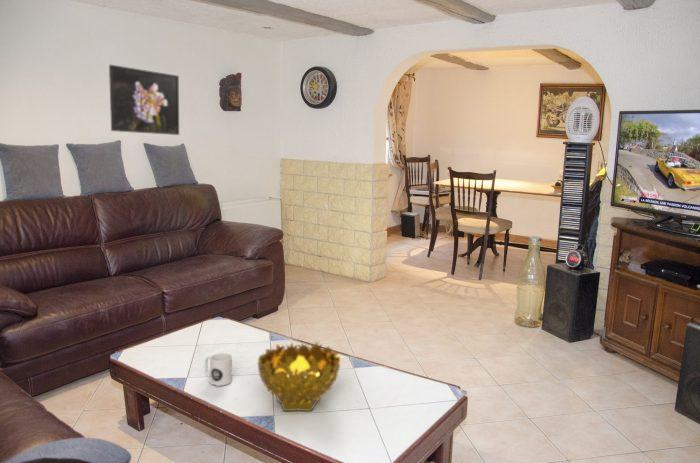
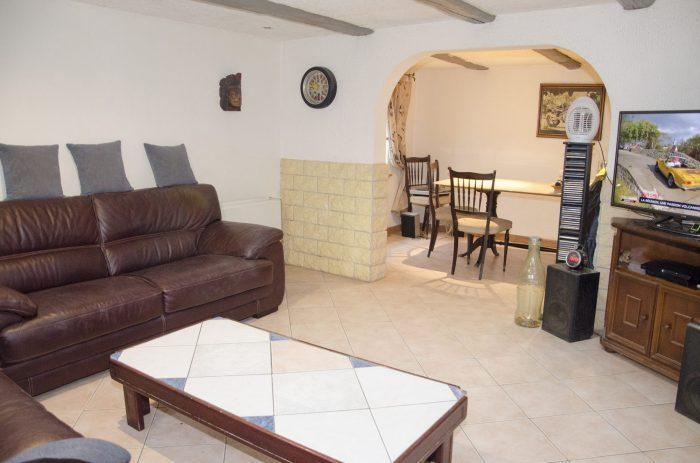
- mug [204,352,233,387]
- decorative bowl [257,341,341,412]
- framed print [108,64,180,136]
